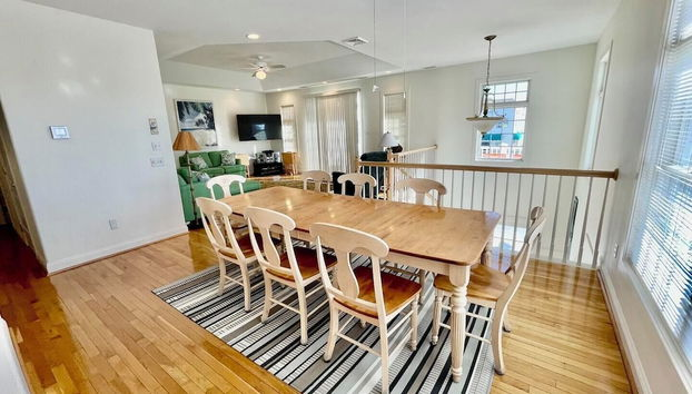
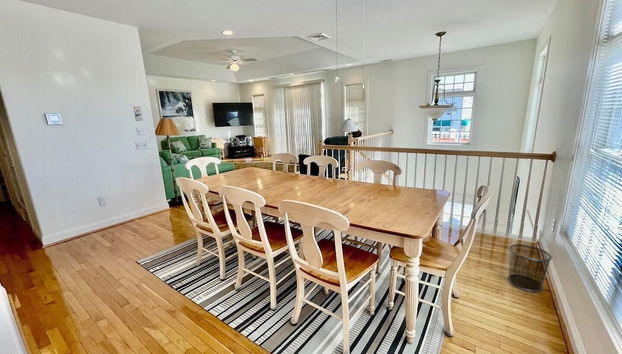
+ waste bin [507,243,553,293]
